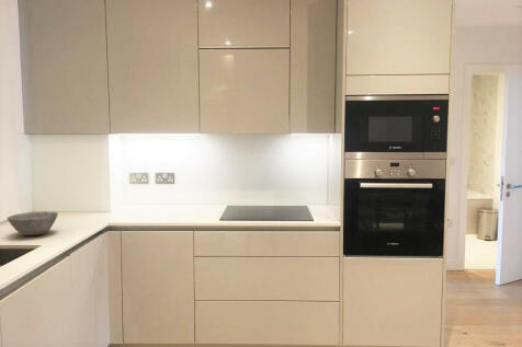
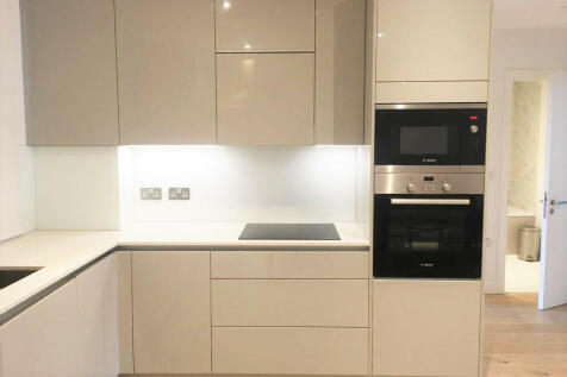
- ceramic bowl [5,210,59,236]
